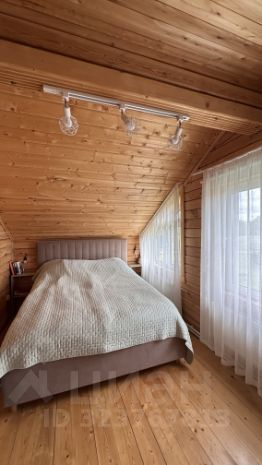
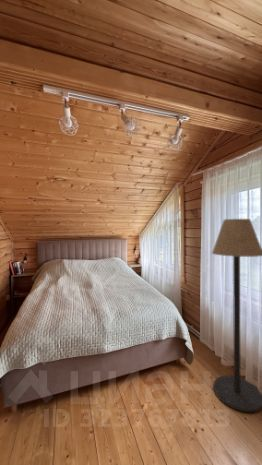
+ floor lamp [211,218,262,413]
